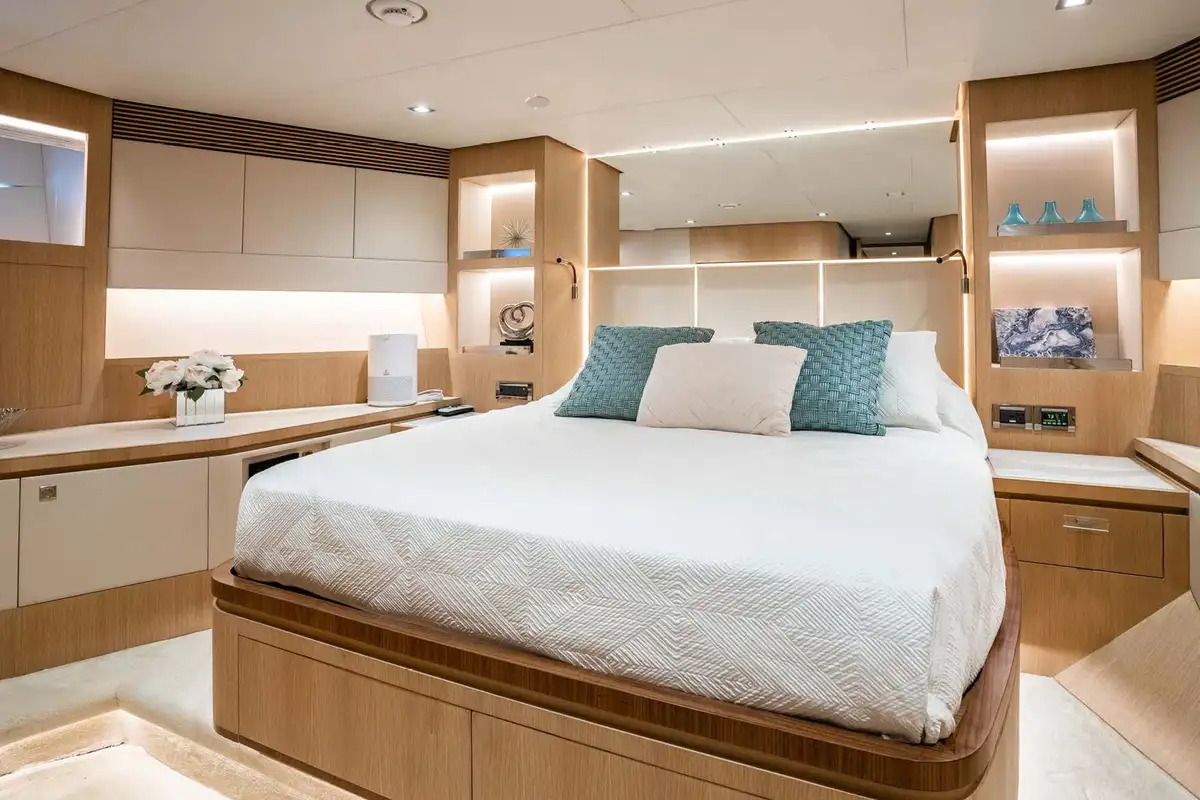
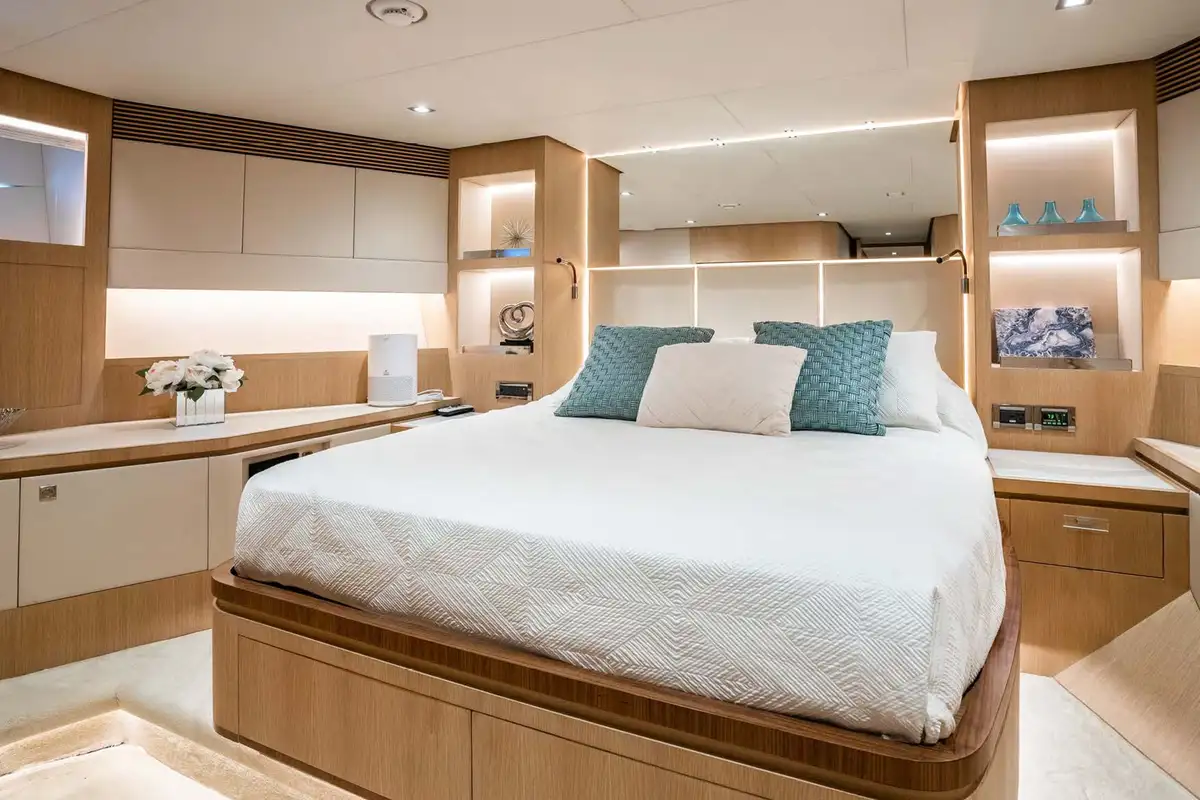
- recessed light [524,91,550,111]
